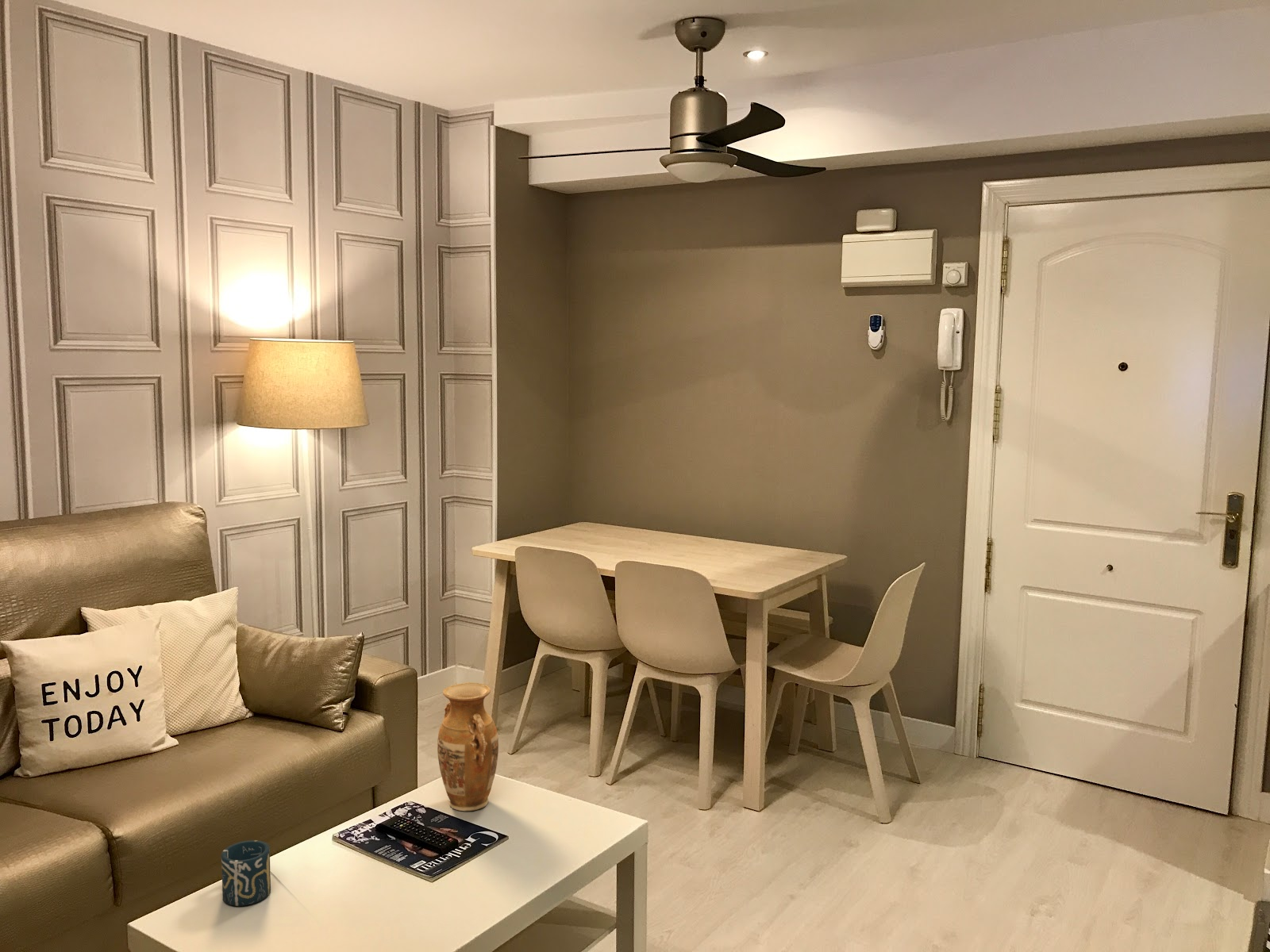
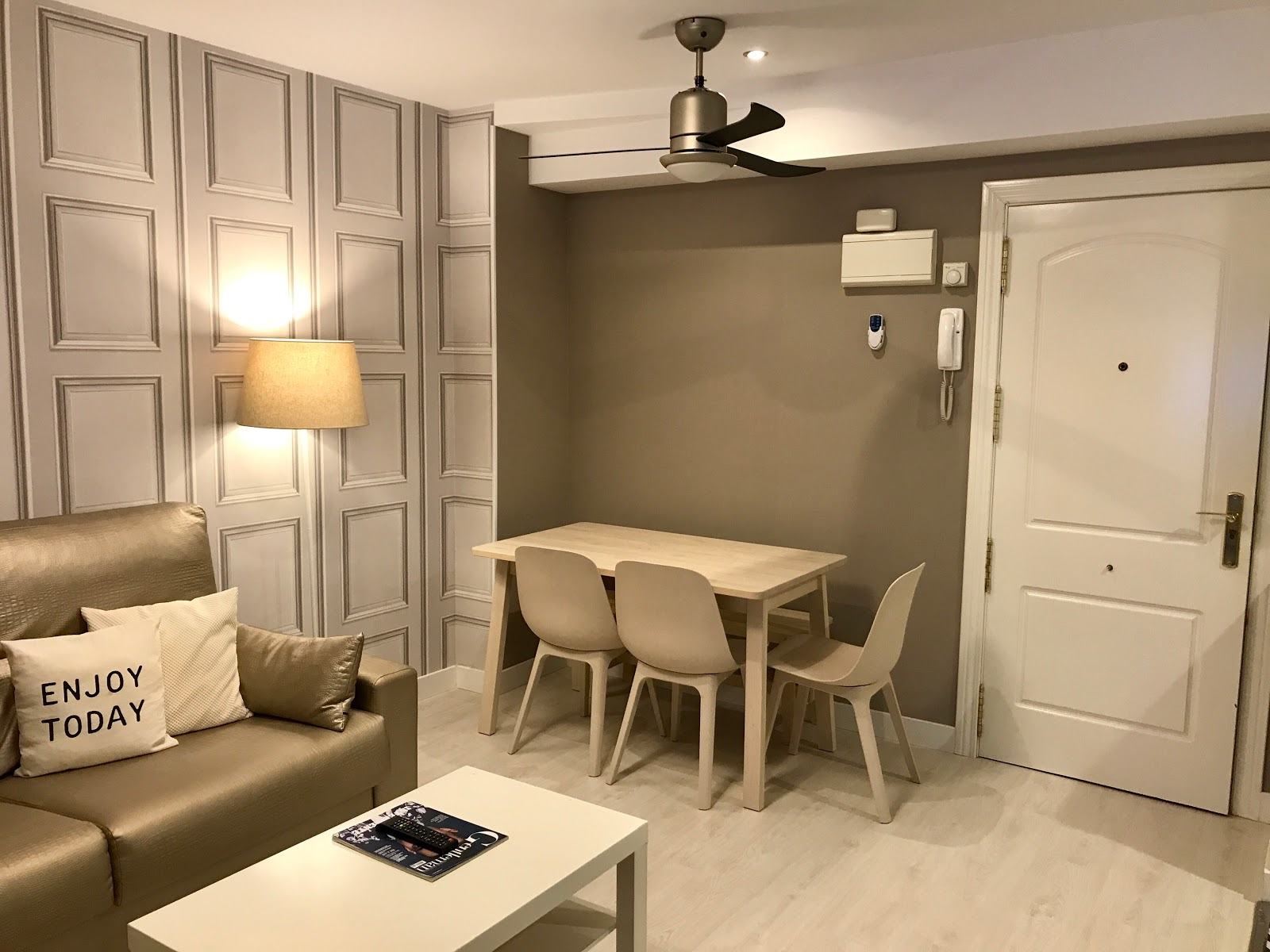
- cup [221,839,271,907]
- vase [437,682,499,812]
